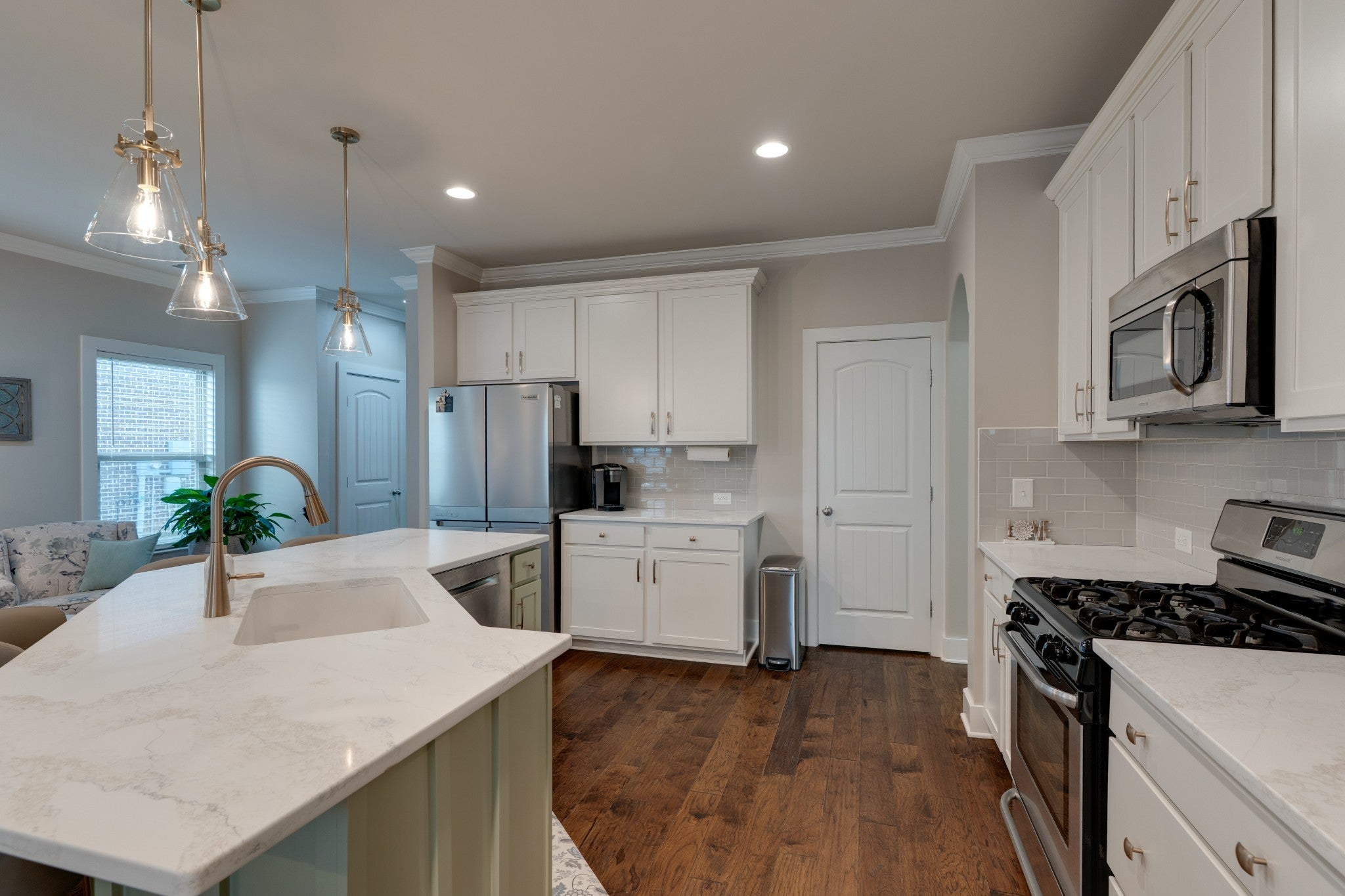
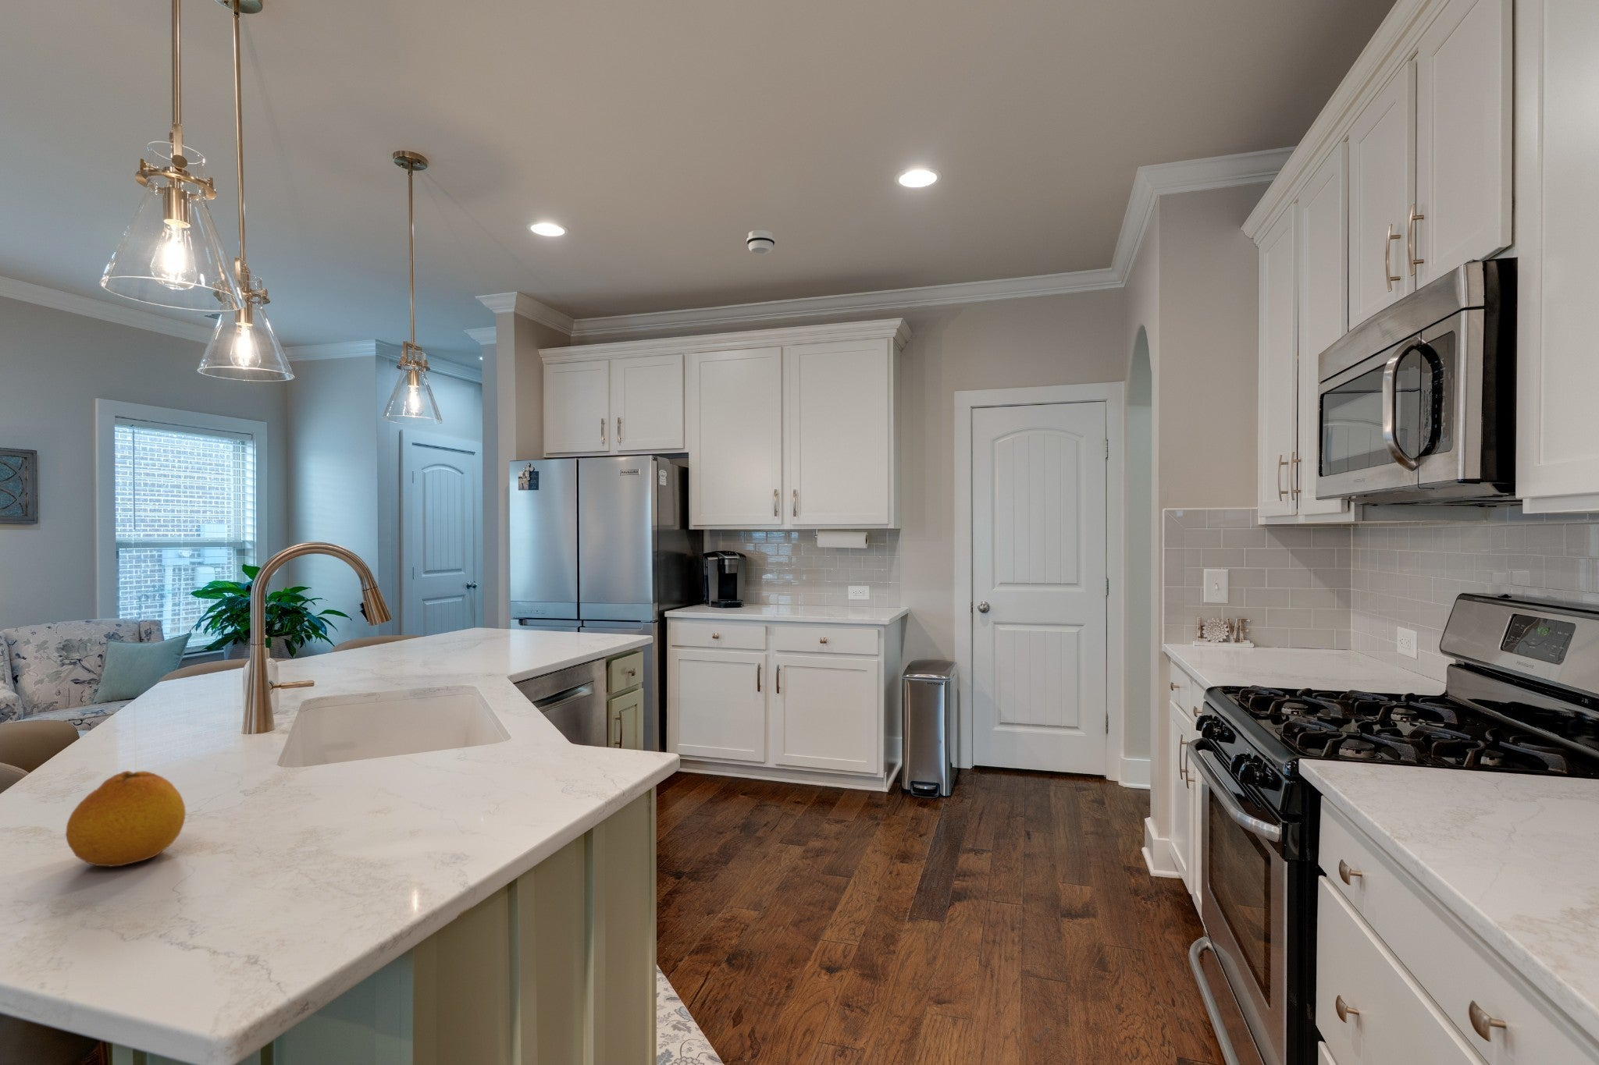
+ smoke detector [745,229,776,256]
+ fruit [65,770,187,868]
